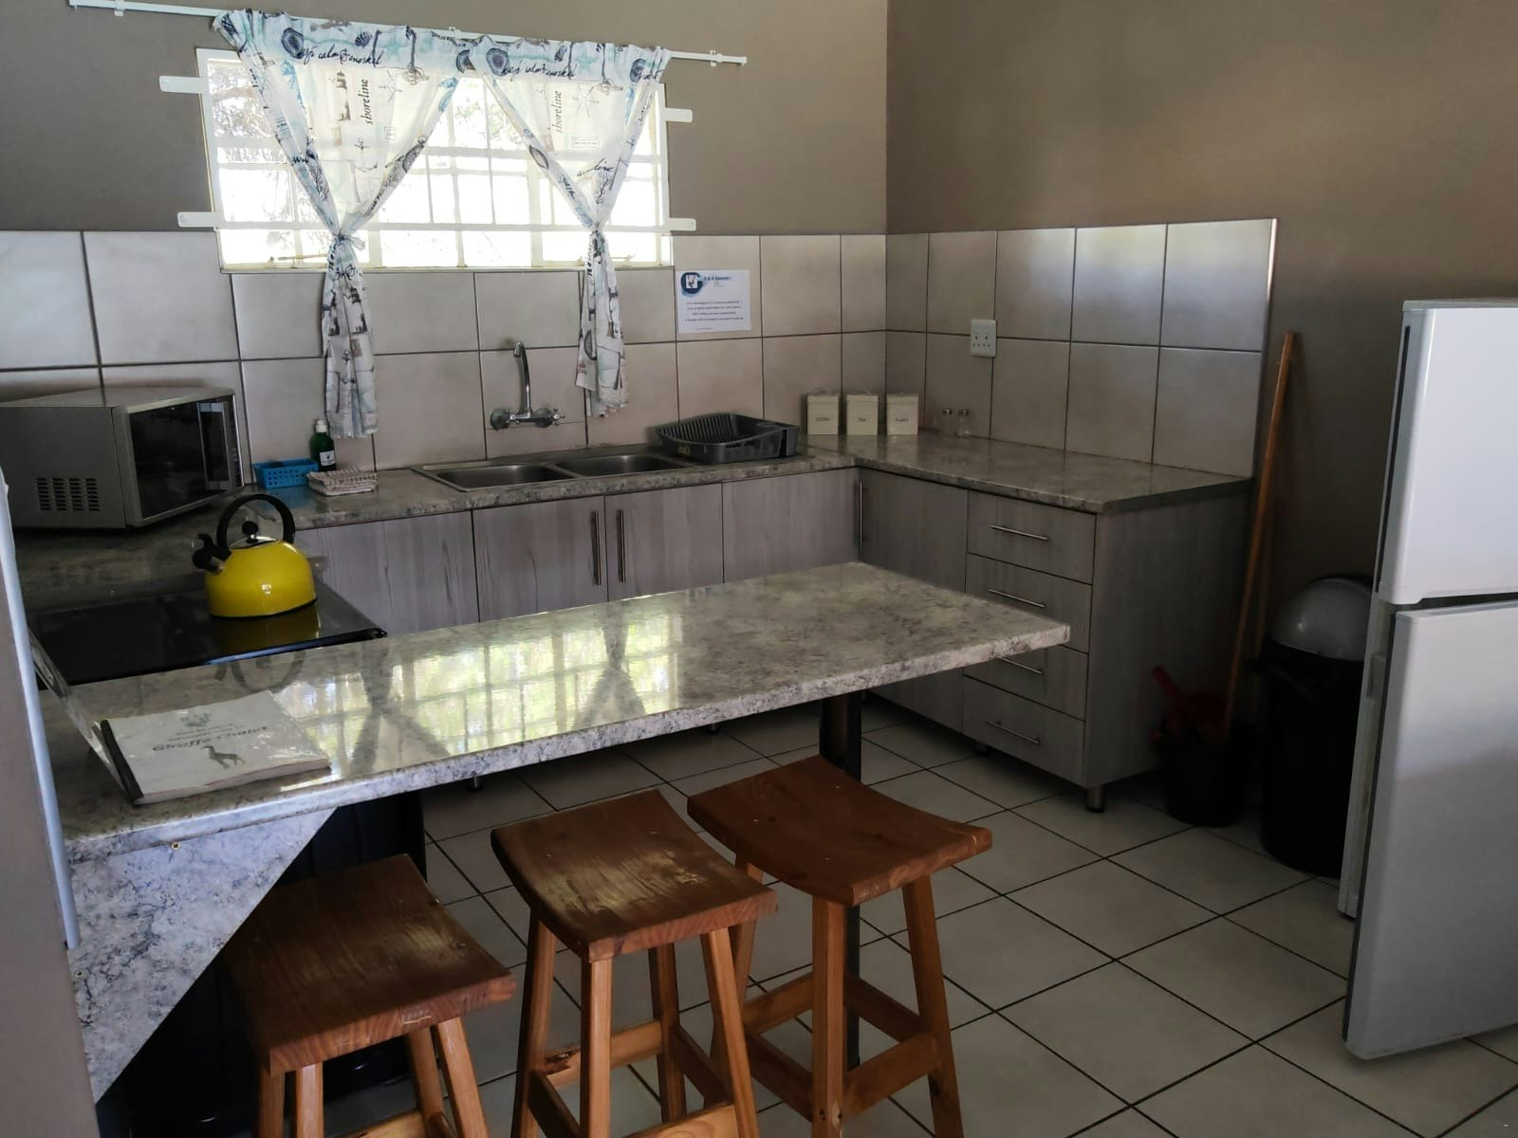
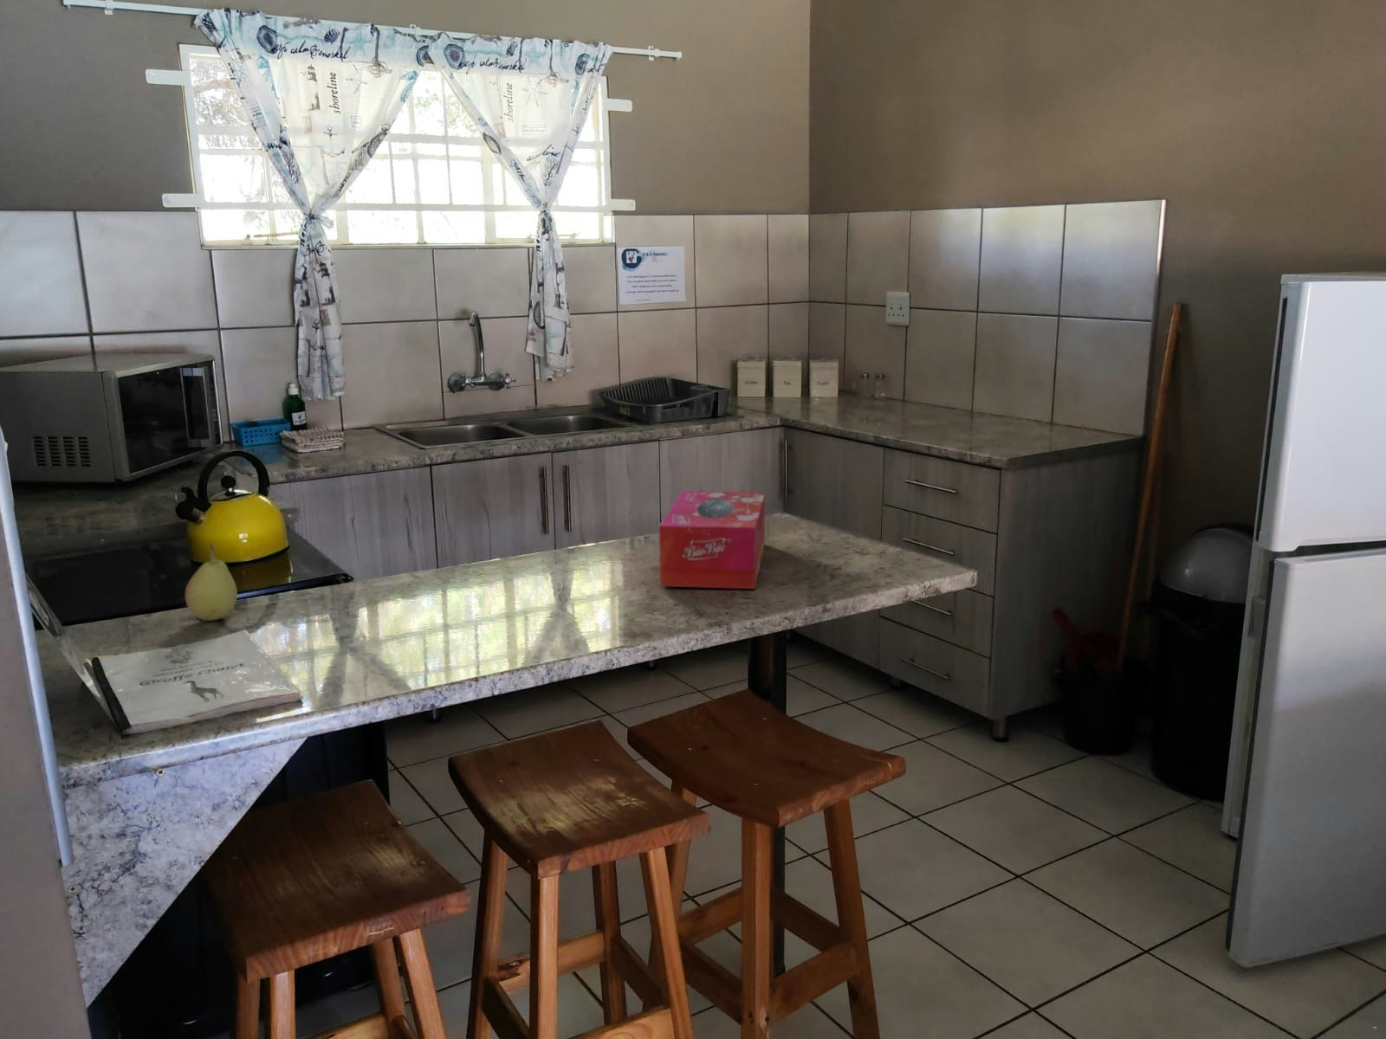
+ tissue box [658,490,766,589]
+ fruit [184,542,238,622]
